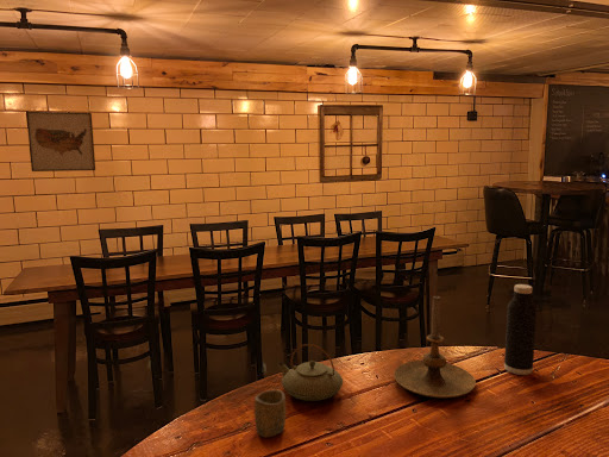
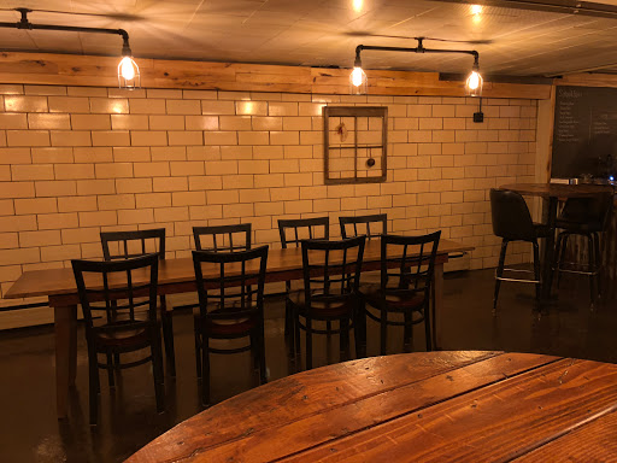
- wall art [25,111,96,173]
- water bottle [503,283,538,376]
- candle holder [393,295,477,400]
- teapot [277,343,344,402]
- cup [253,388,287,439]
